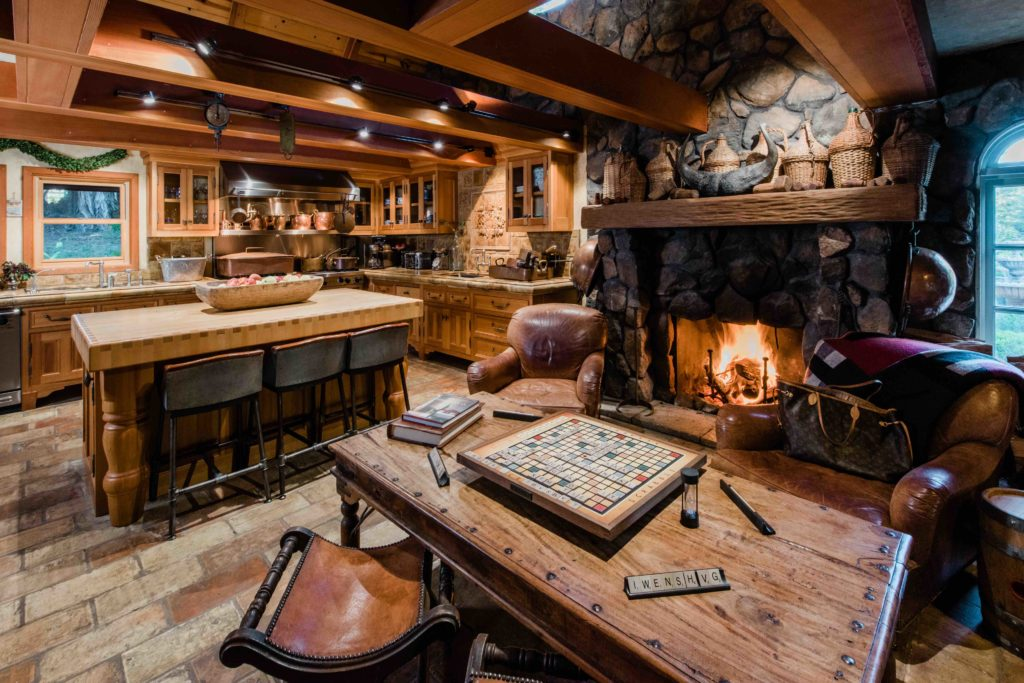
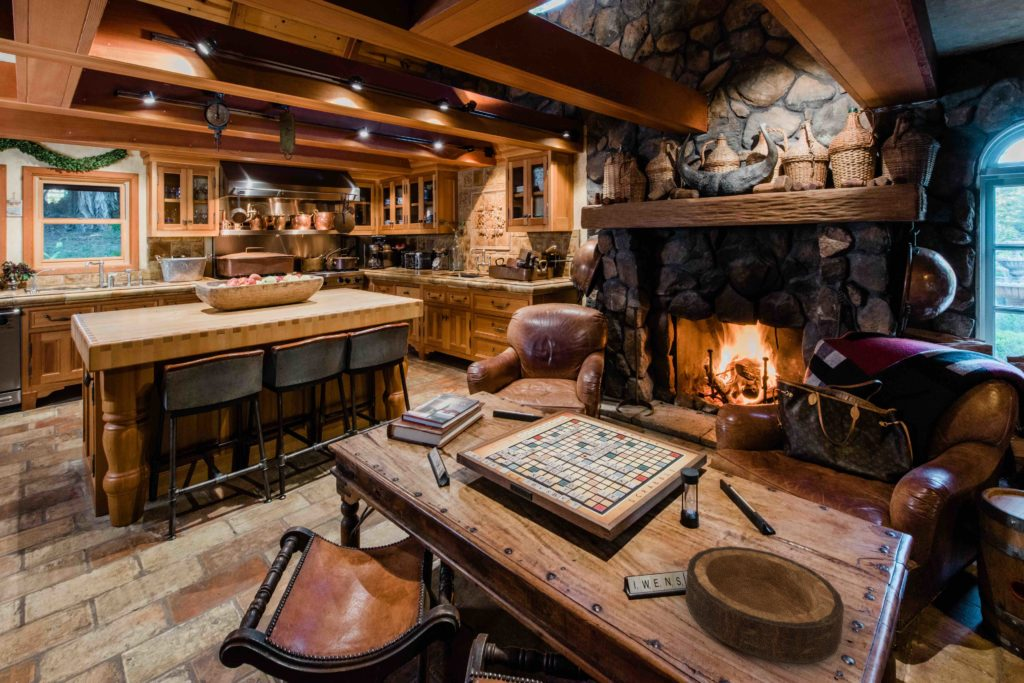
+ wooden bowl [684,545,845,665]
